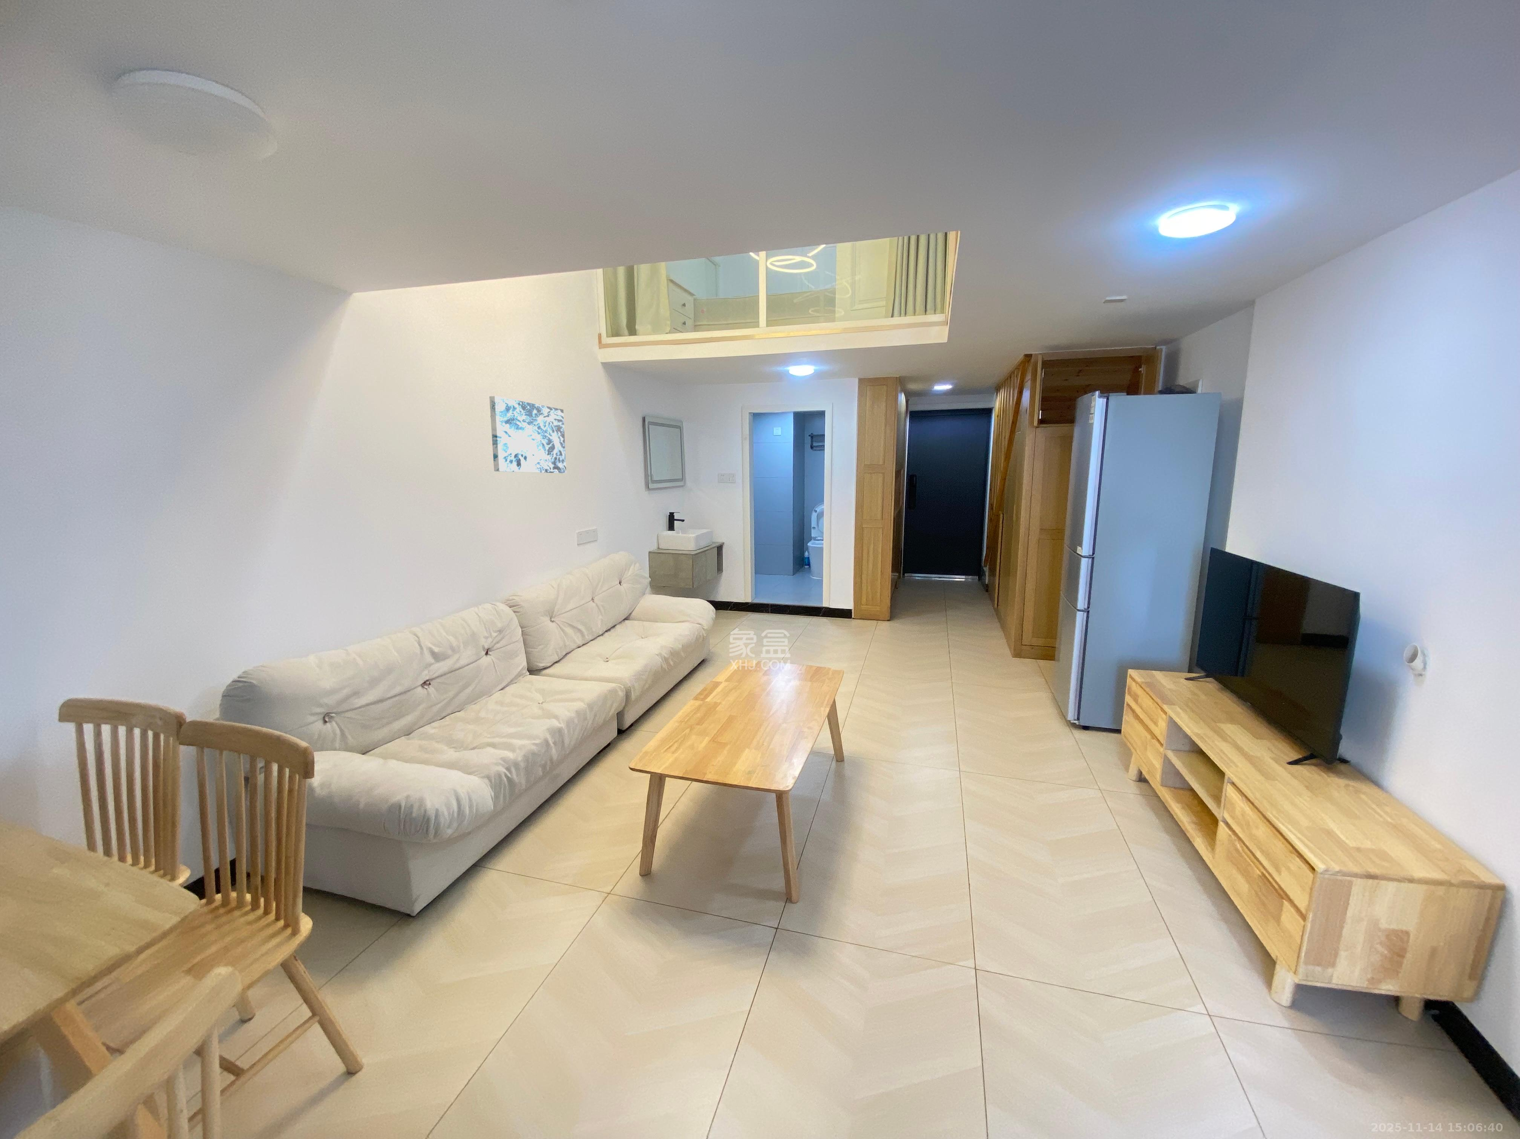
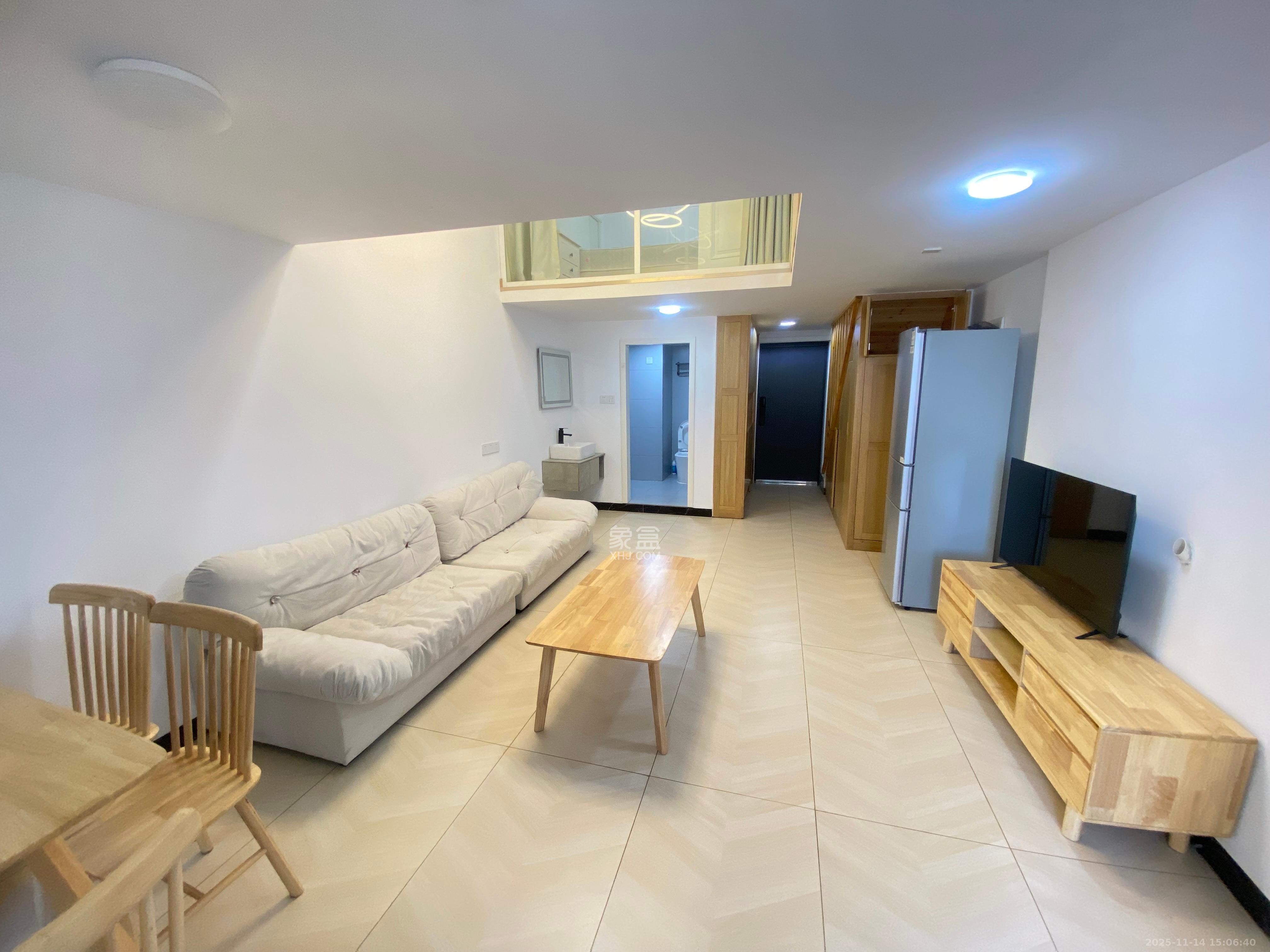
- wall art [490,396,566,474]
